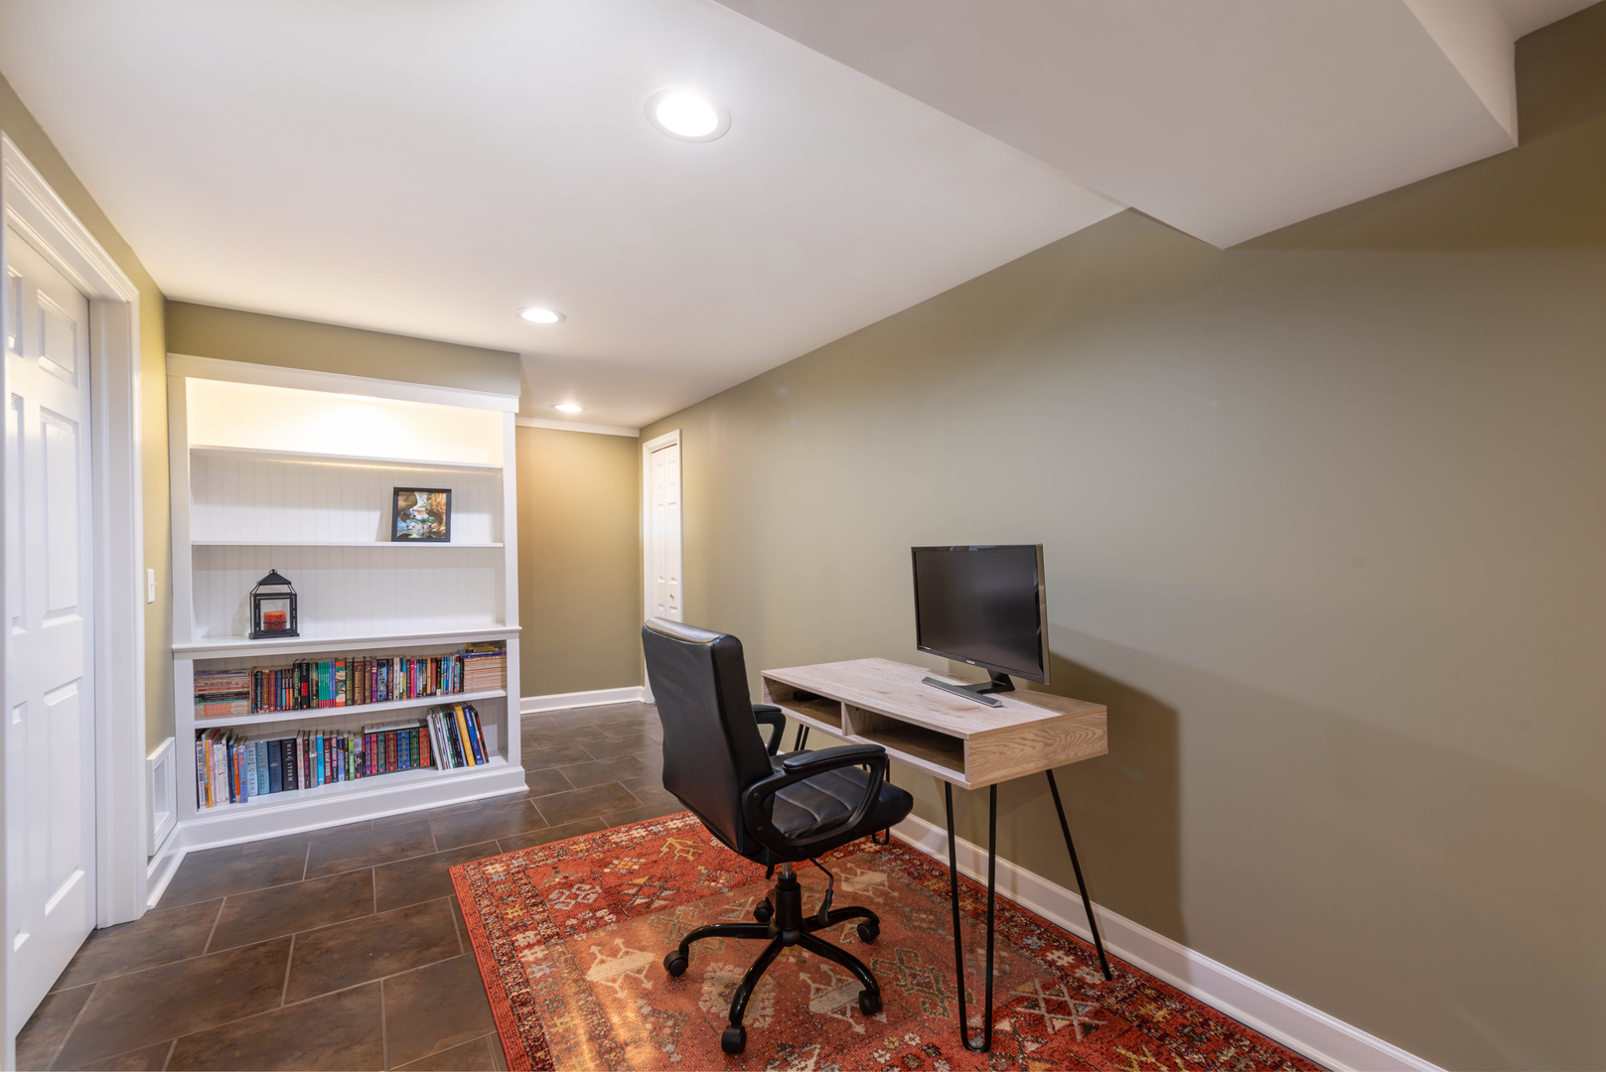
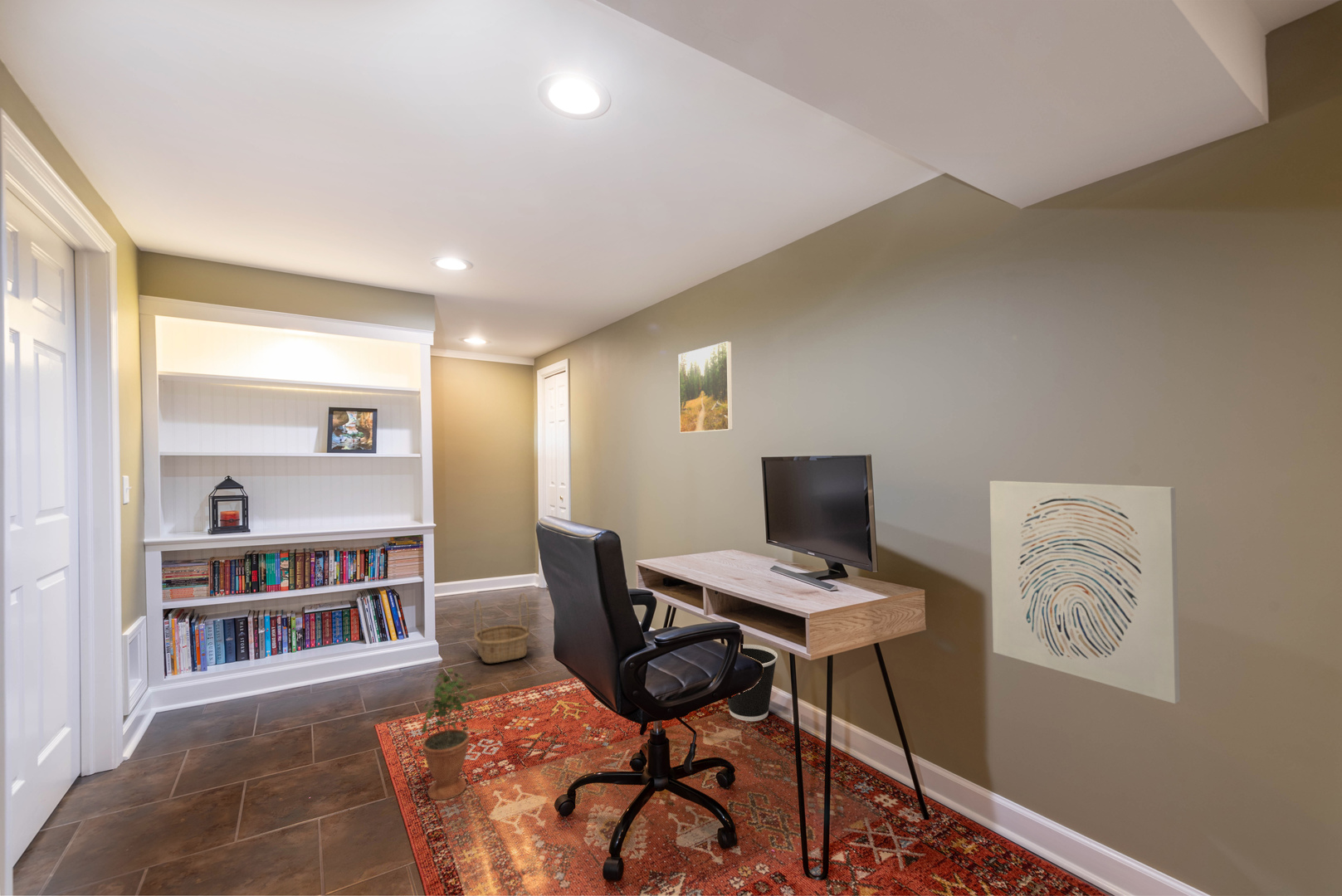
+ potted plant [421,667,480,801]
+ wastebasket [727,644,778,722]
+ wall art [989,480,1181,704]
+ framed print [678,341,734,434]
+ basket [473,592,531,664]
